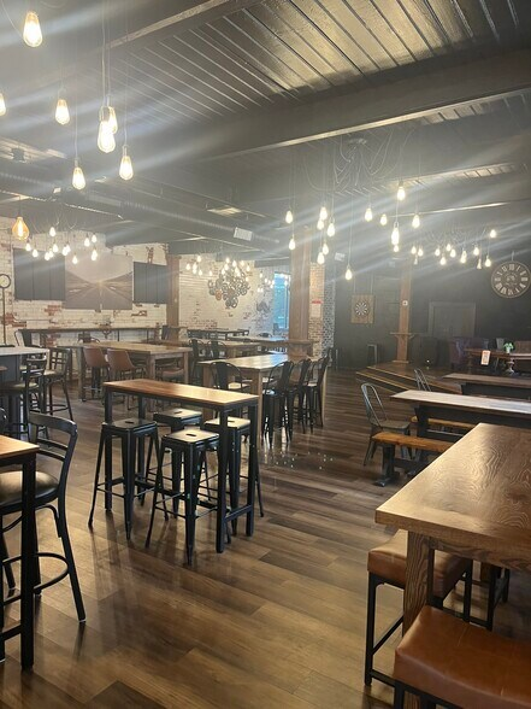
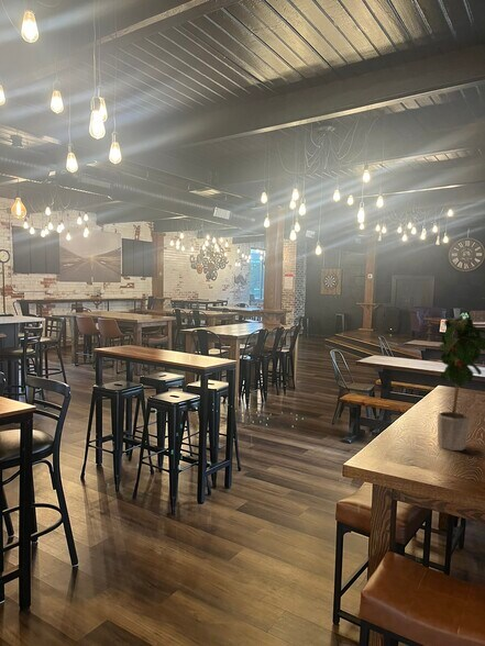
+ potted plant [437,318,485,452]
